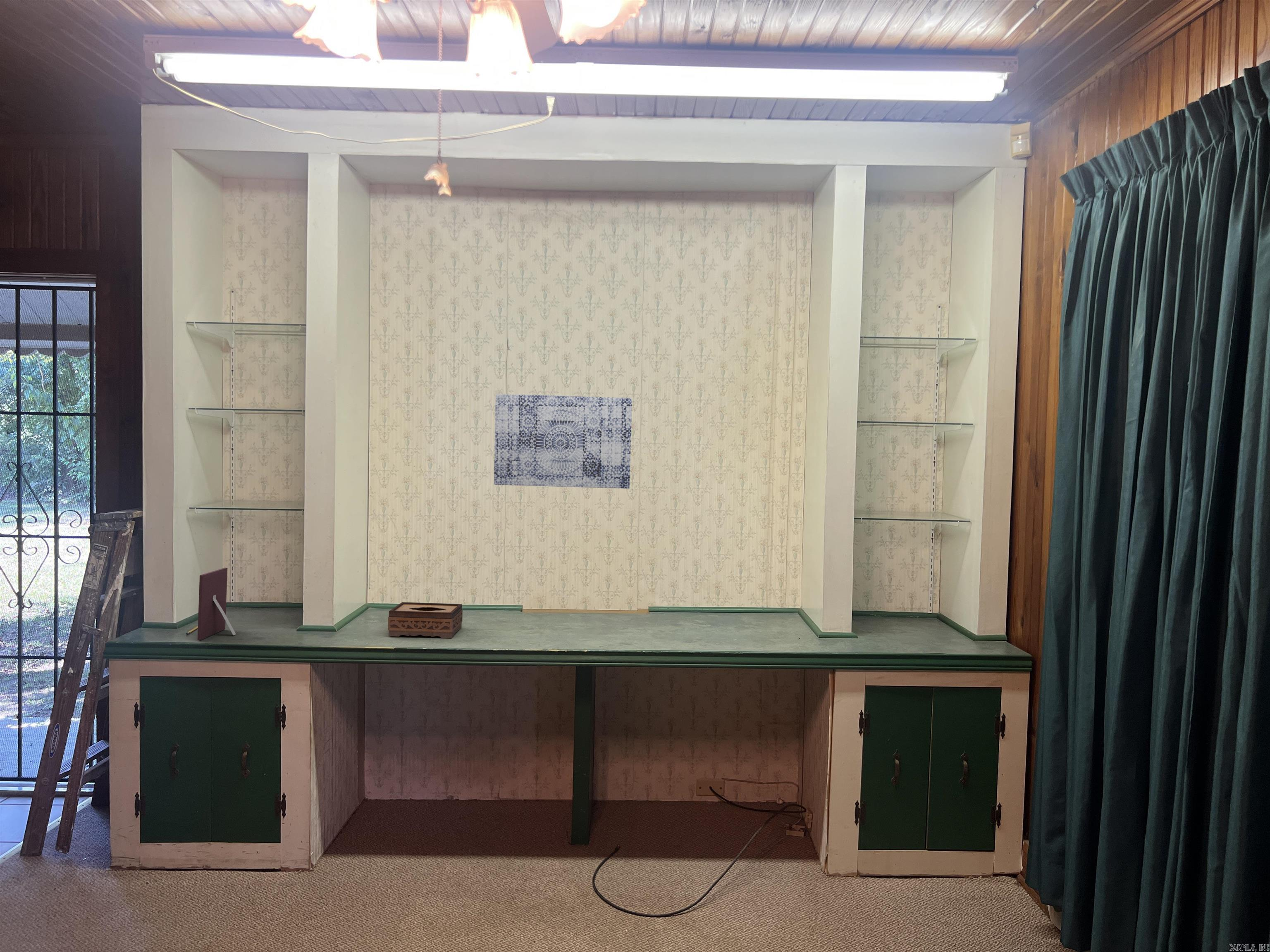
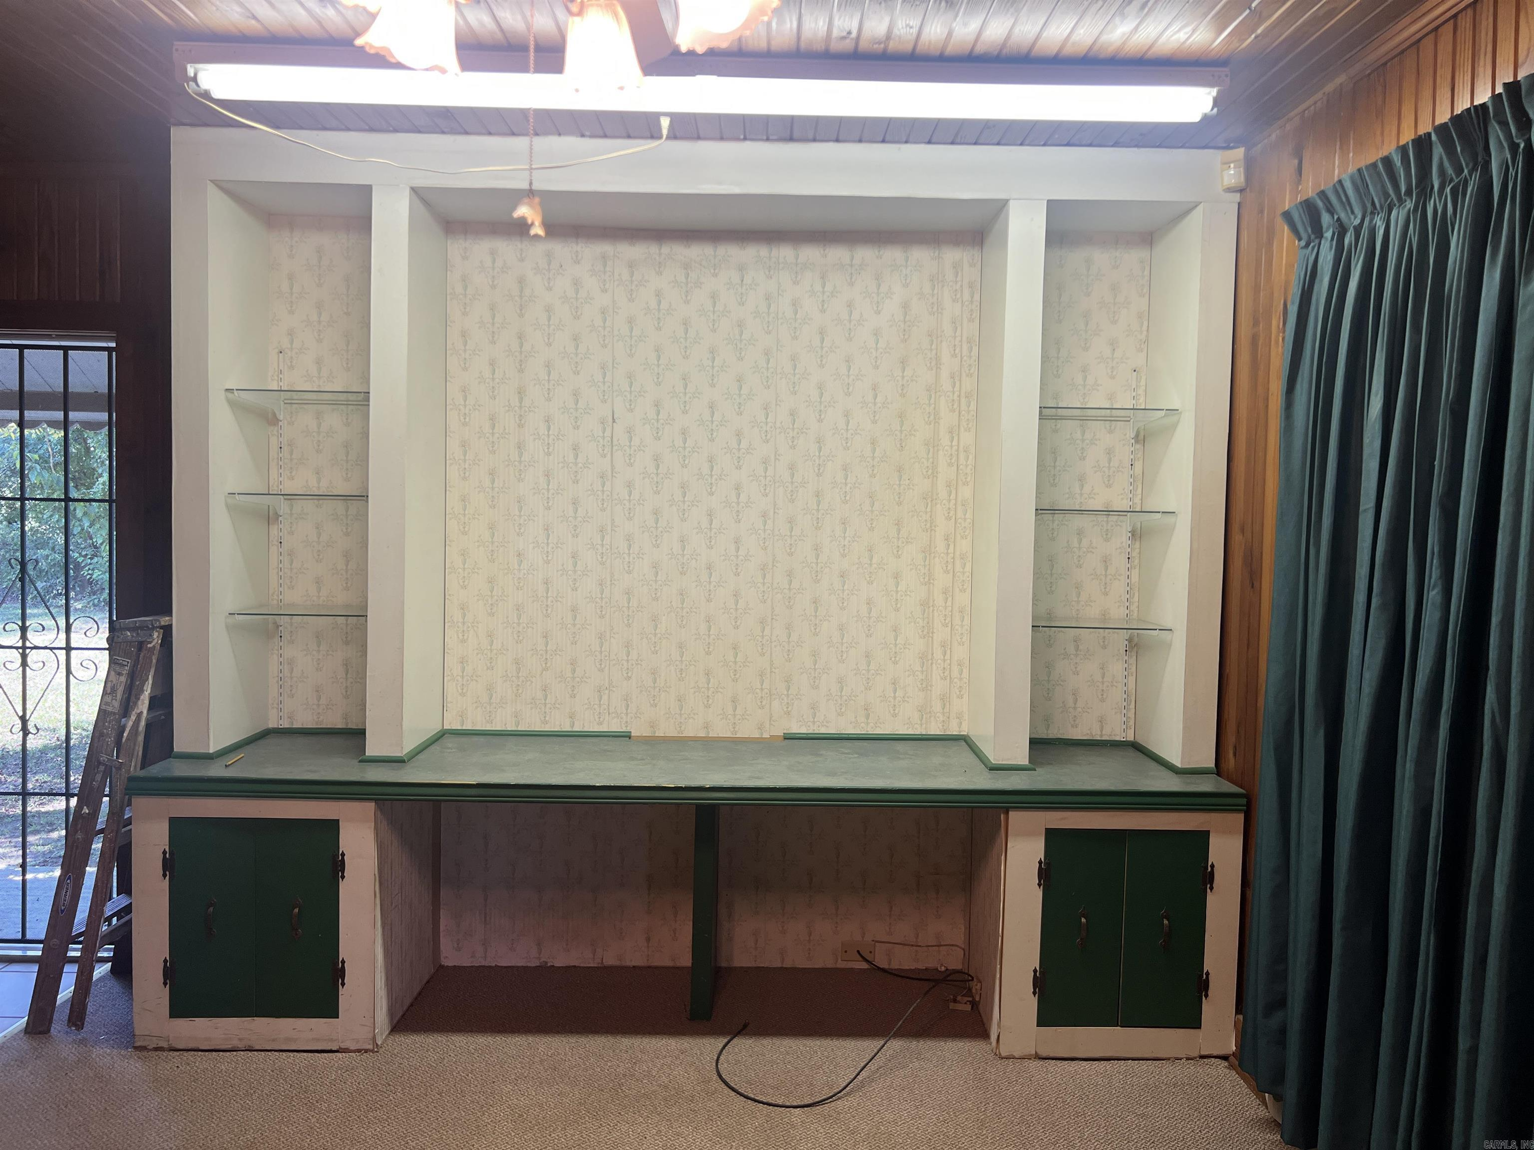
- tissue box [387,602,463,639]
- wall art [494,394,633,489]
- picture frame [197,567,236,641]
